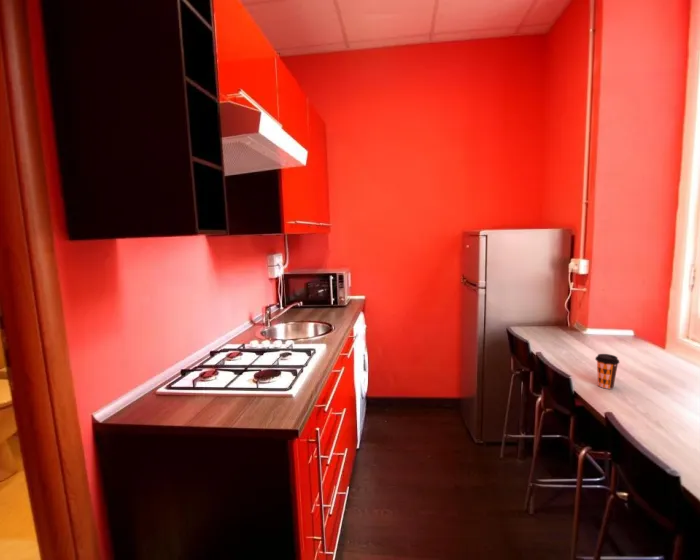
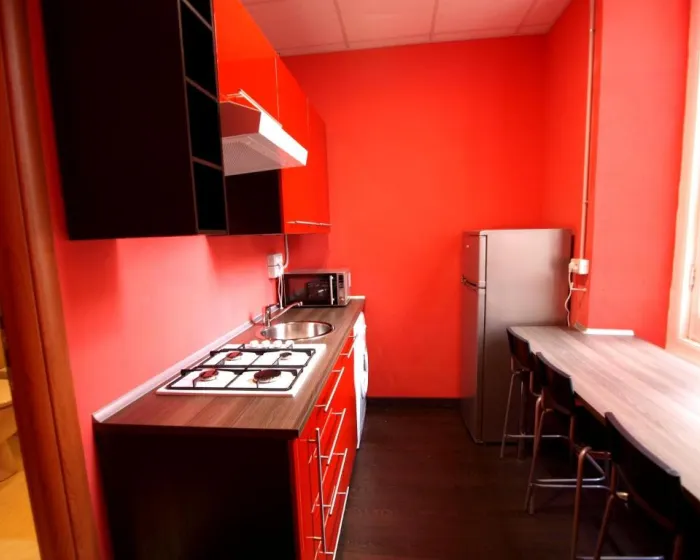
- coffee cup [594,353,620,390]
